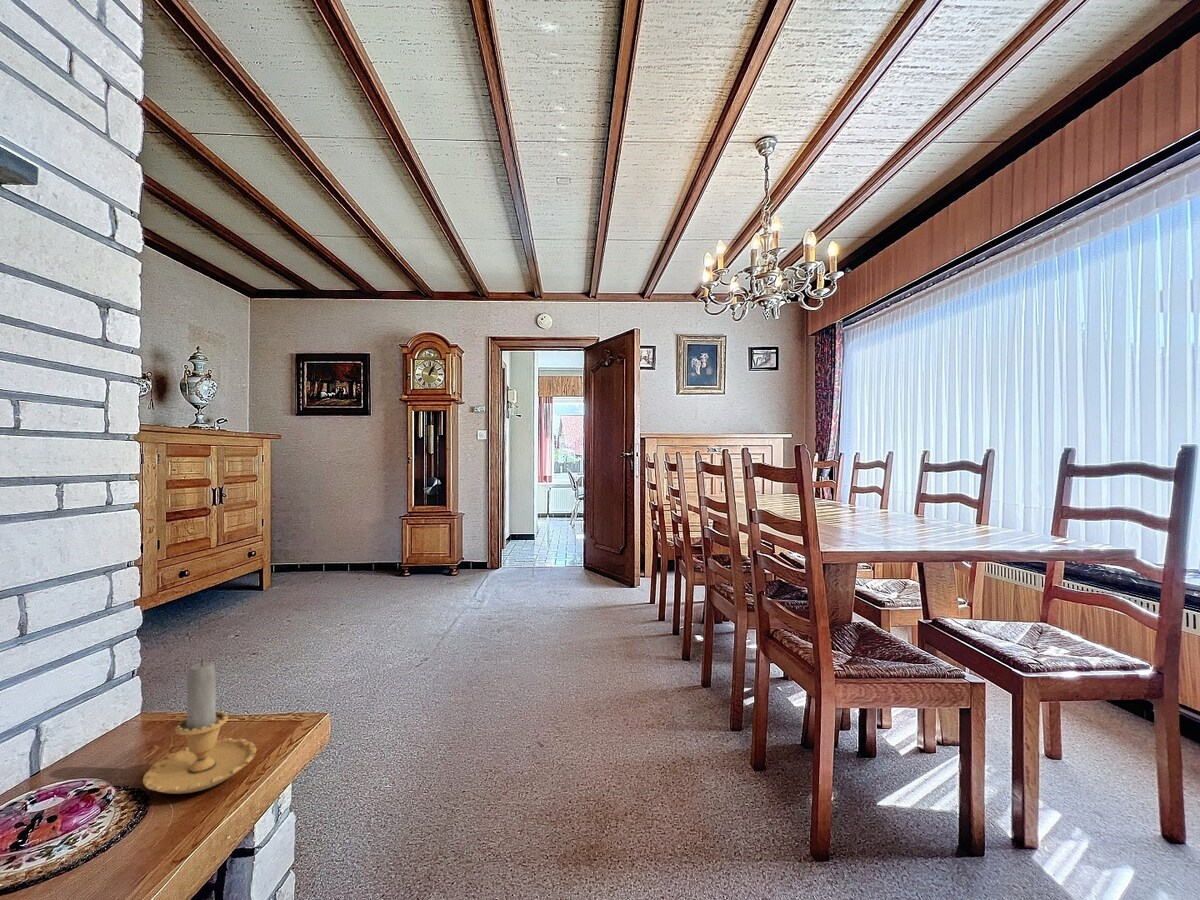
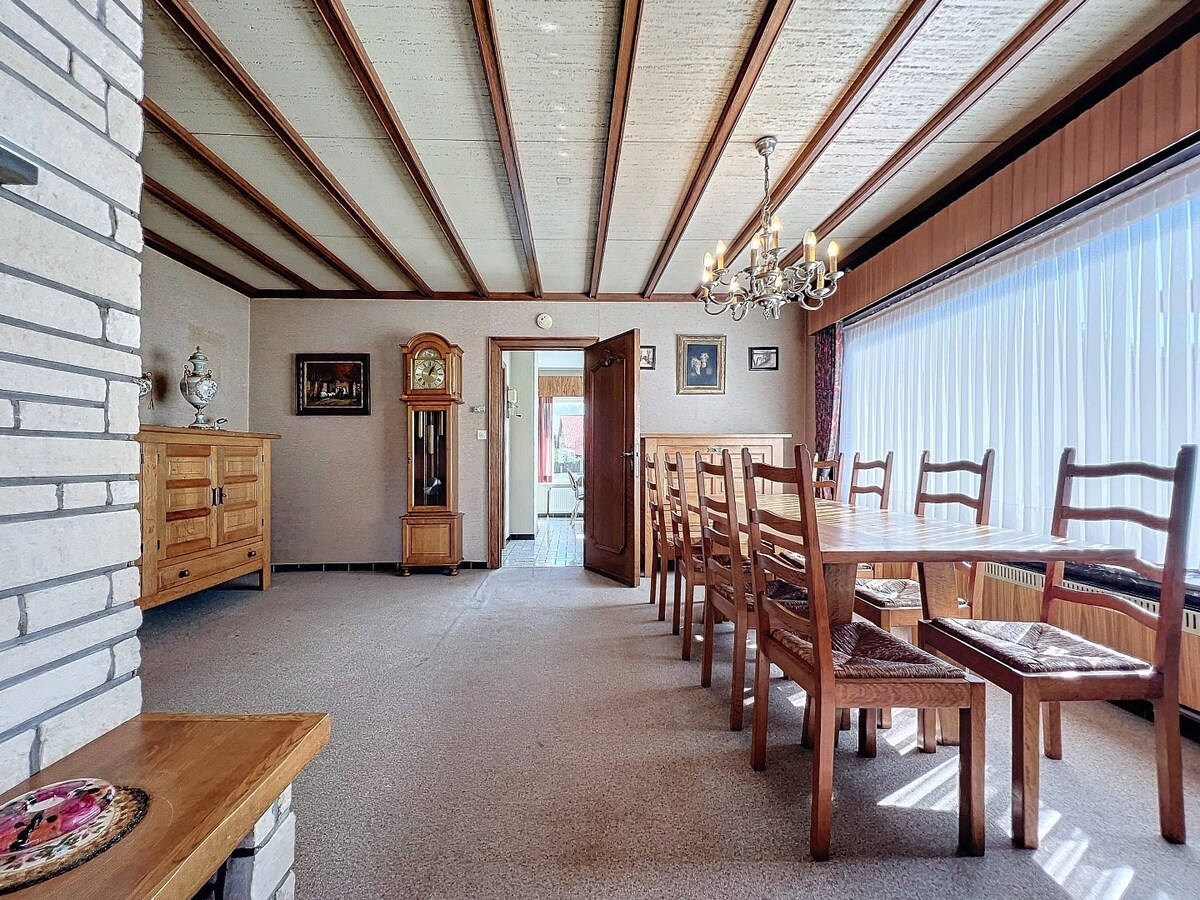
- candle [142,658,257,795]
